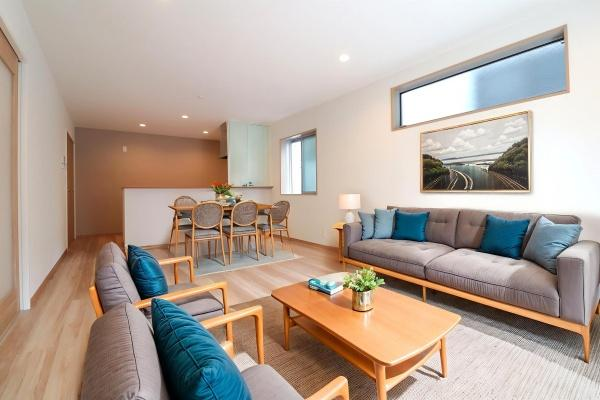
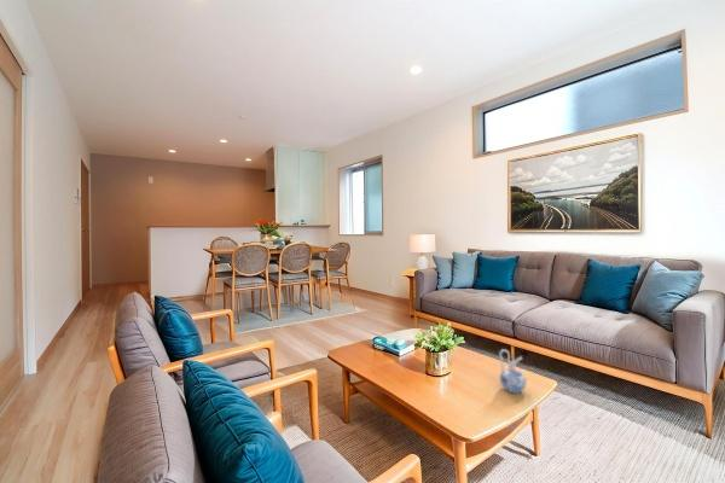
+ ceramic pitcher [498,348,528,394]
